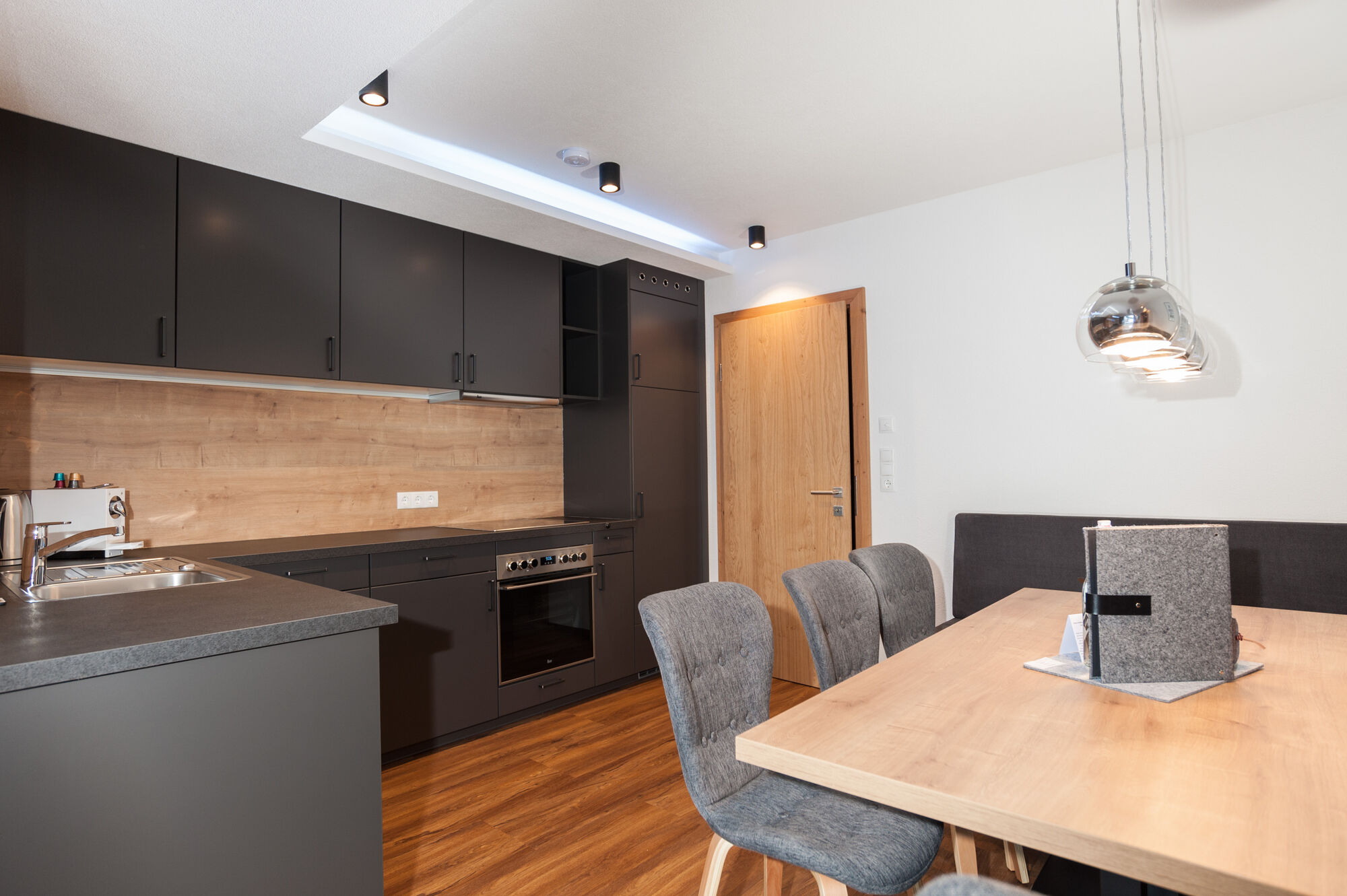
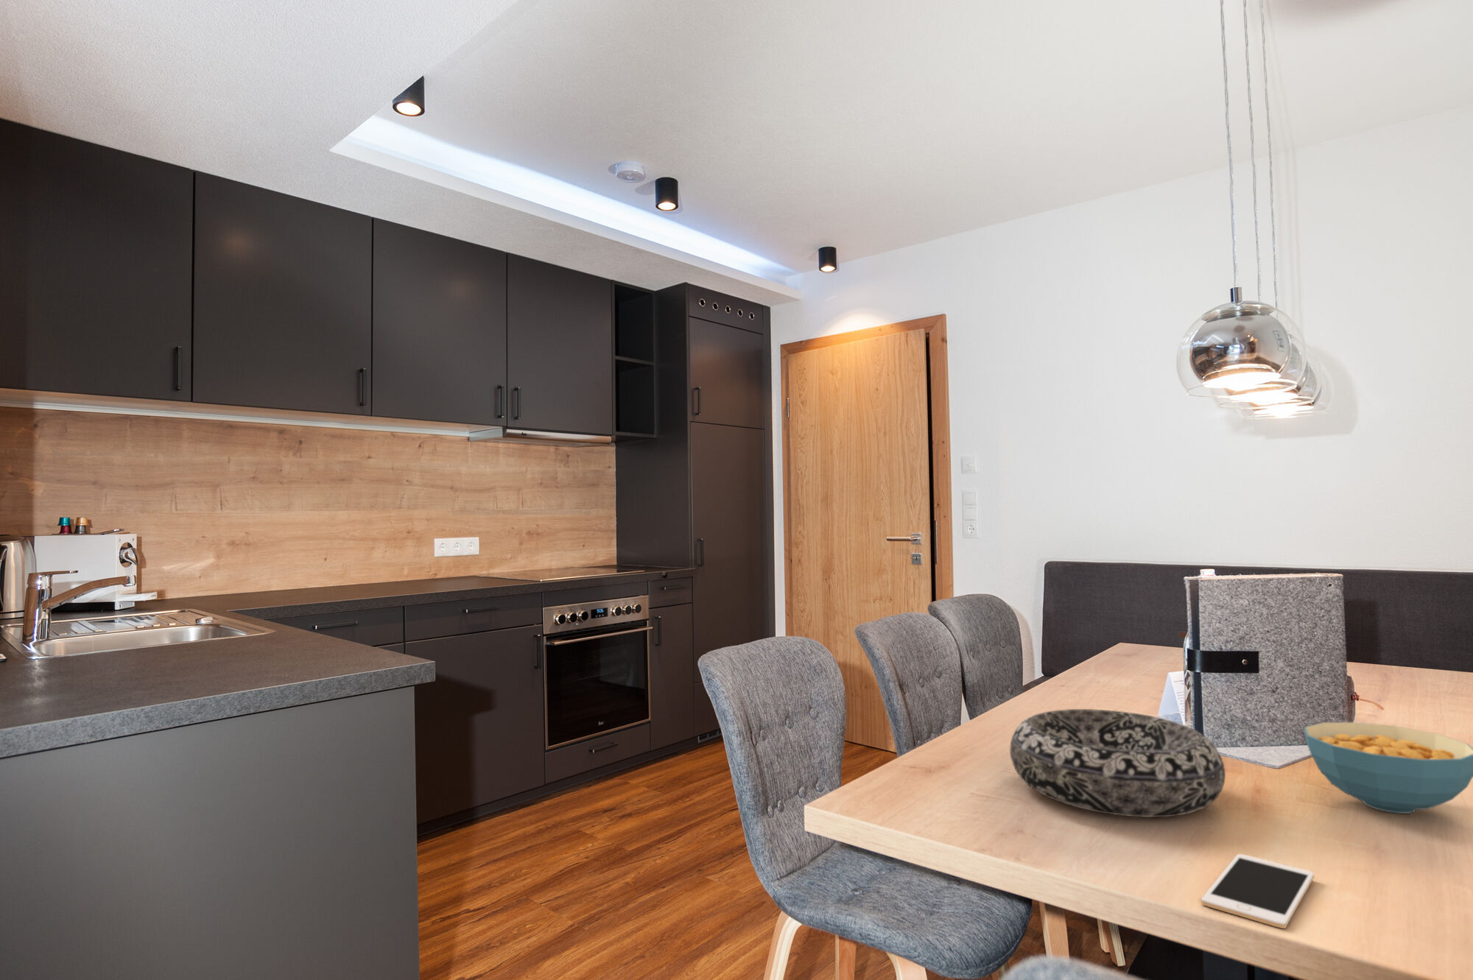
+ decorative bowl [1009,709,1226,818]
+ cell phone [1201,853,1314,930]
+ cereal bowl [1302,722,1473,815]
